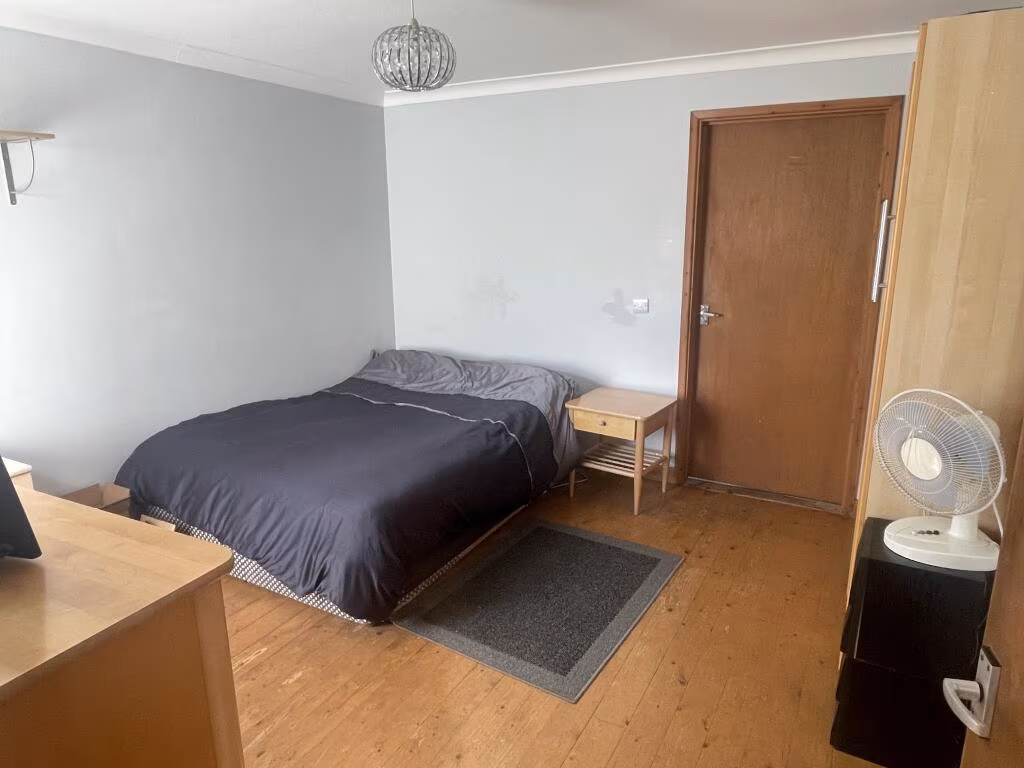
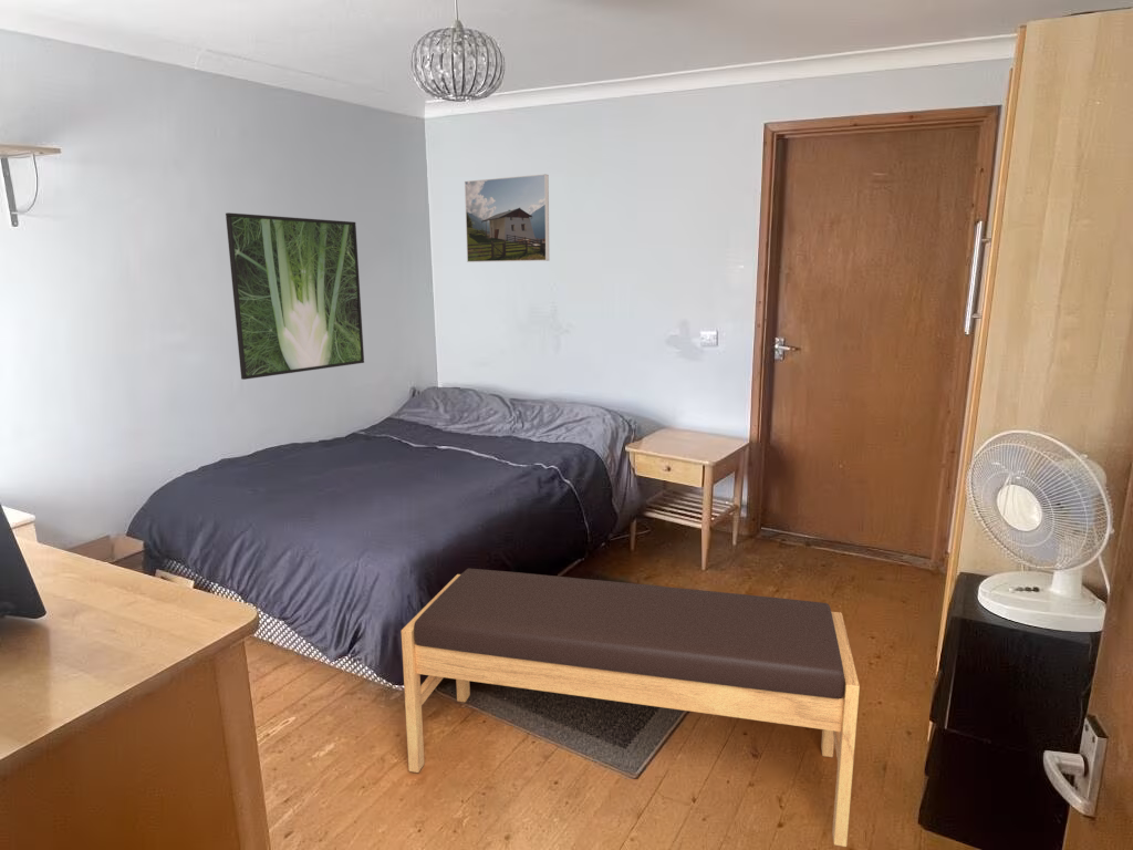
+ bench [401,568,861,848]
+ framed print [464,173,550,263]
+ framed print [225,211,365,381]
